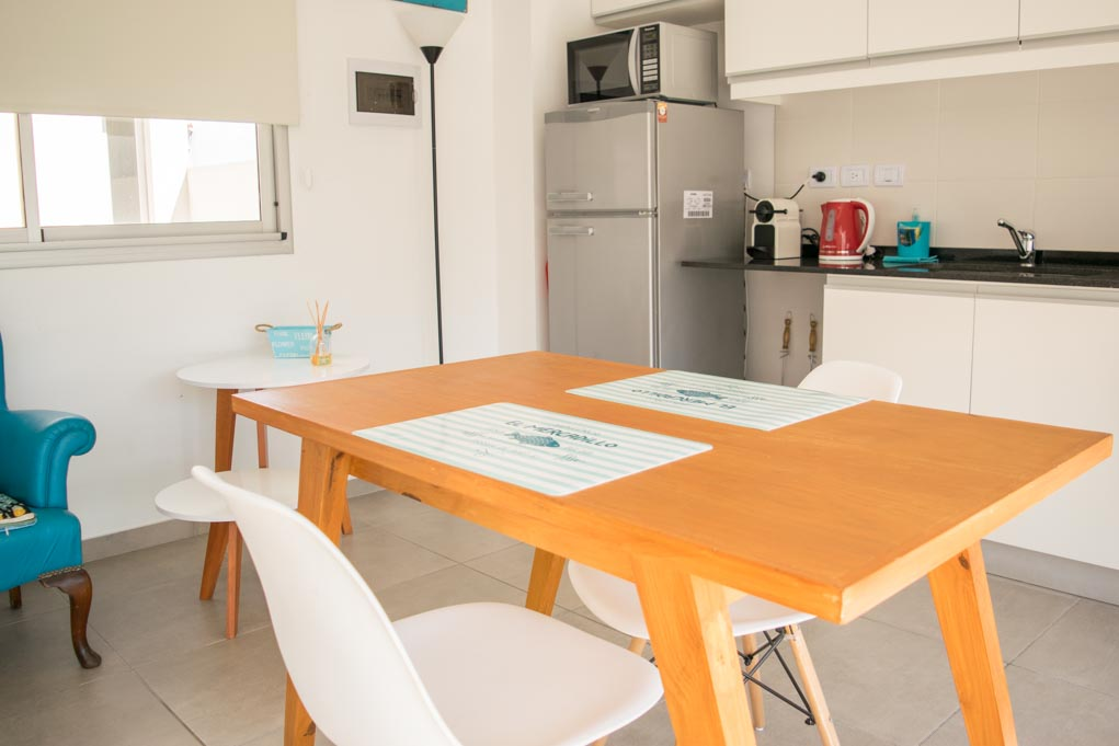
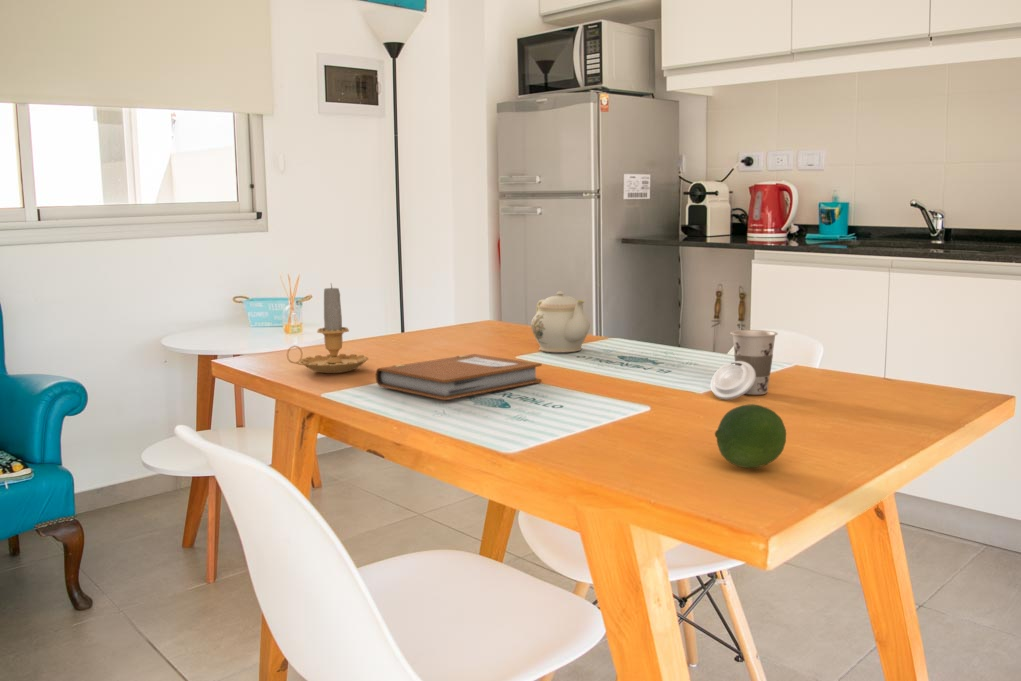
+ fruit [714,403,787,469]
+ teapot [530,290,591,353]
+ notebook [375,353,543,401]
+ cup [710,329,779,400]
+ candle [286,283,369,374]
